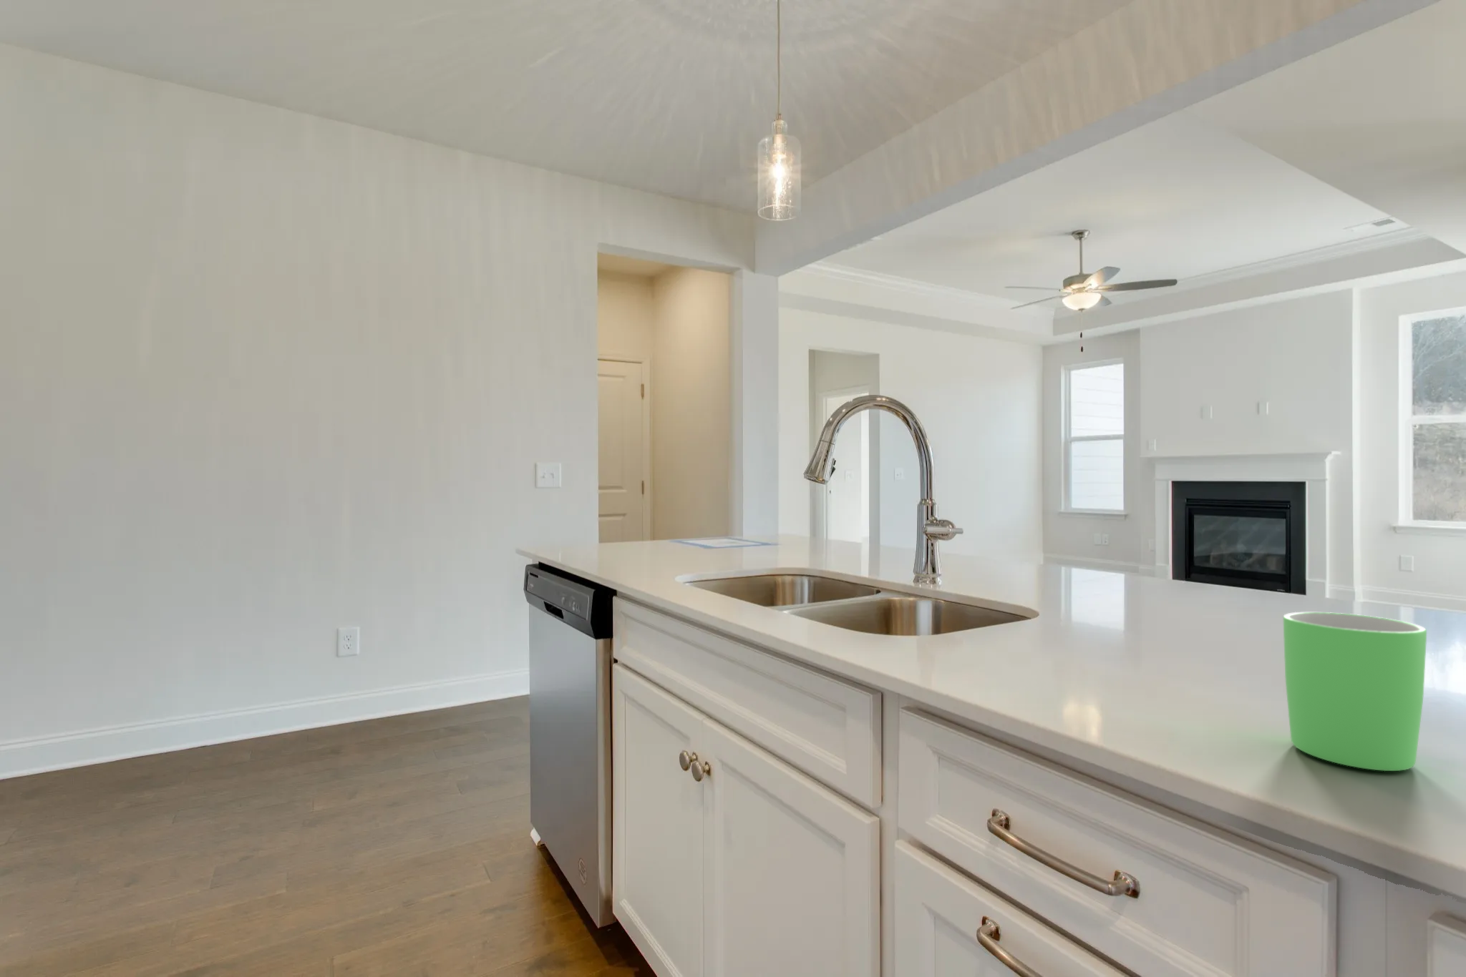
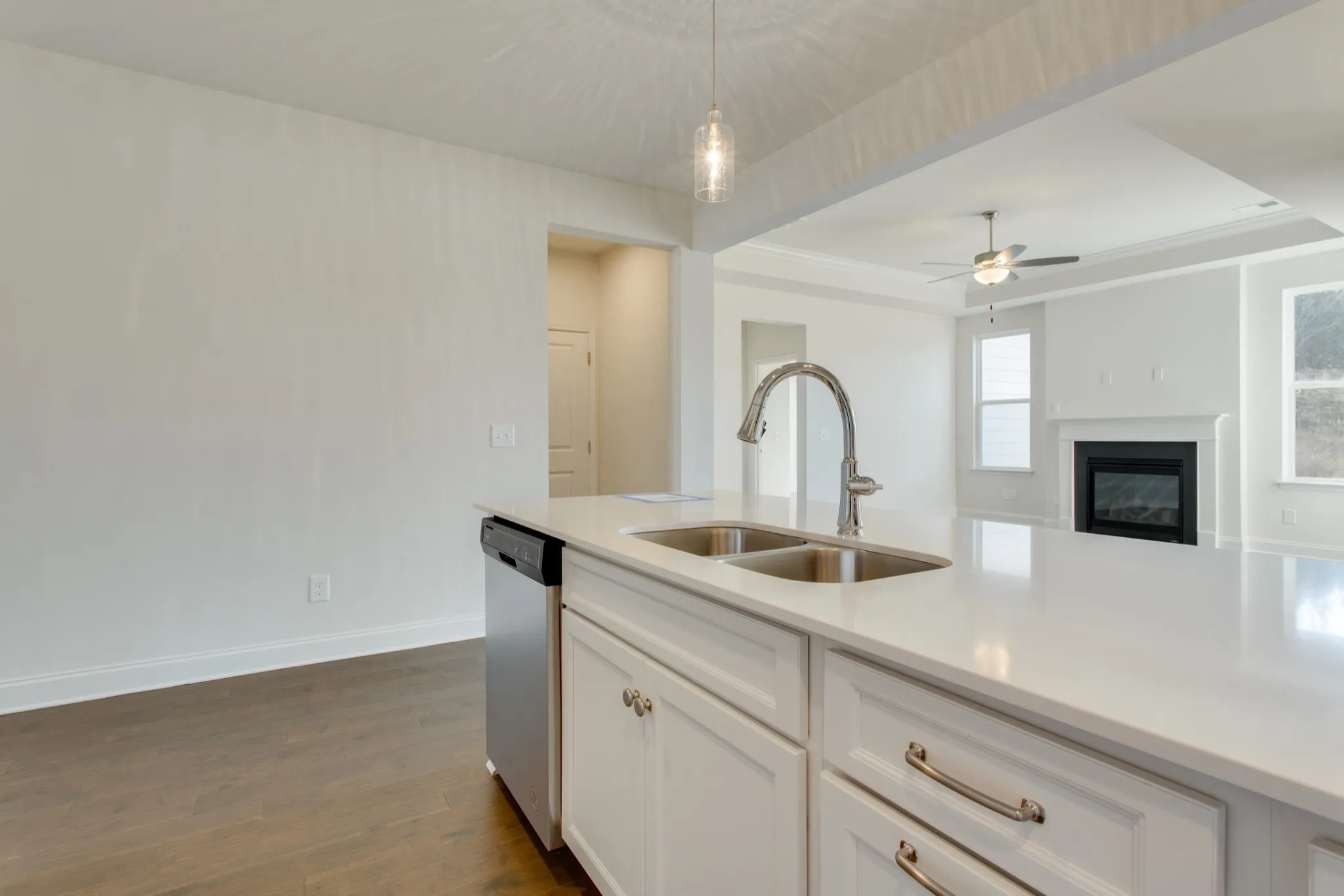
- mug [1283,612,1428,772]
